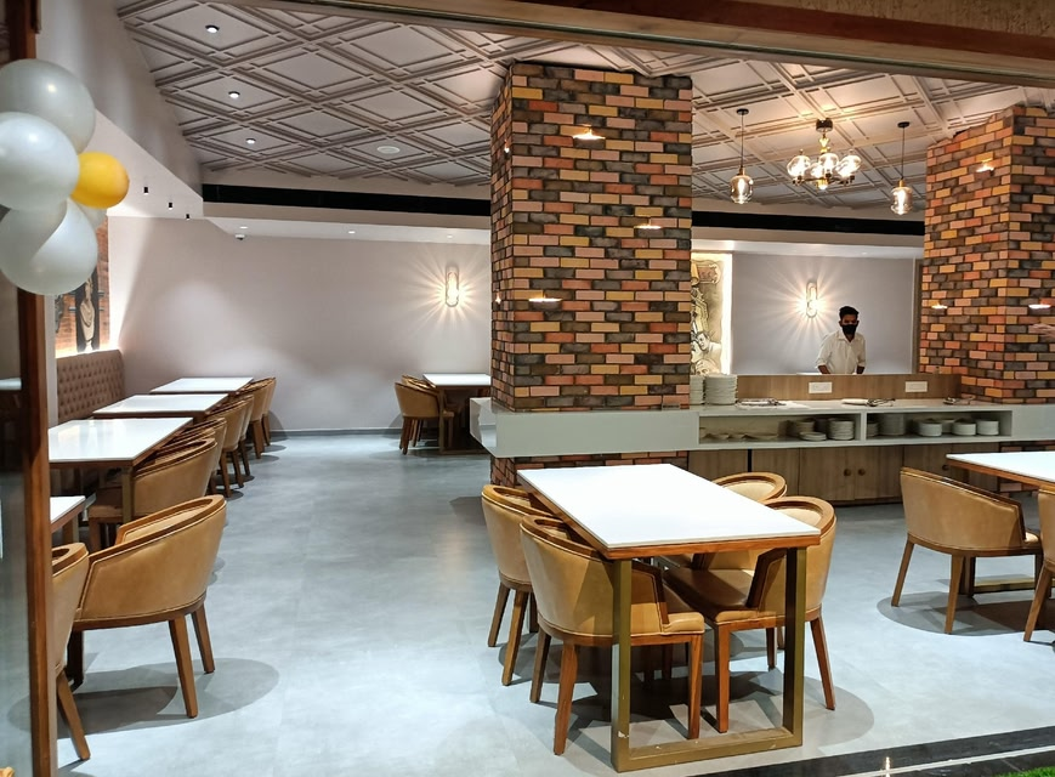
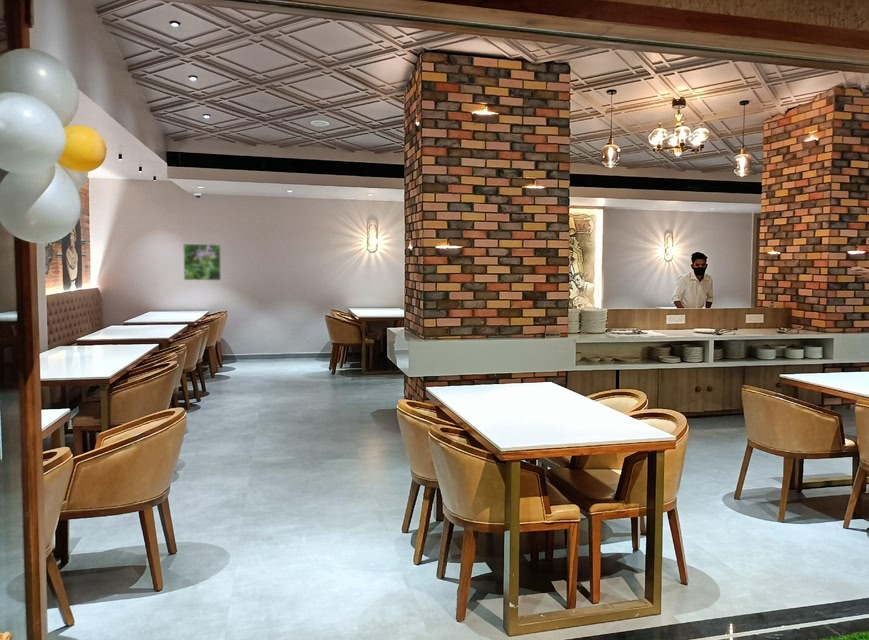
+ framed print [182,243,222,281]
